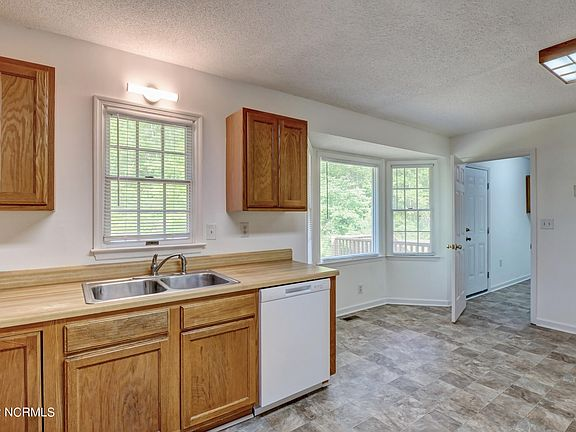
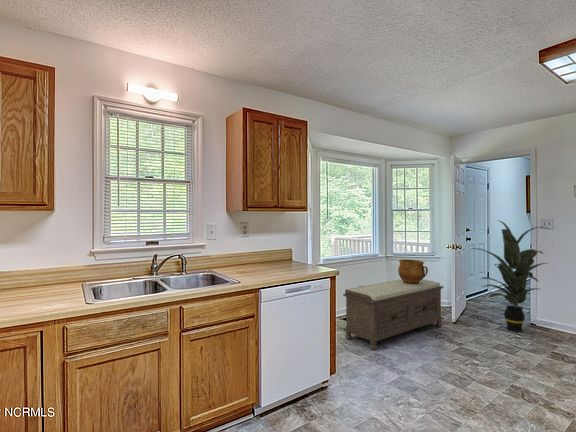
+ indoor plant [471,219,551,333]
+ bench [342,279,445,351]
+ ceramic pot [397,258,429,284]
